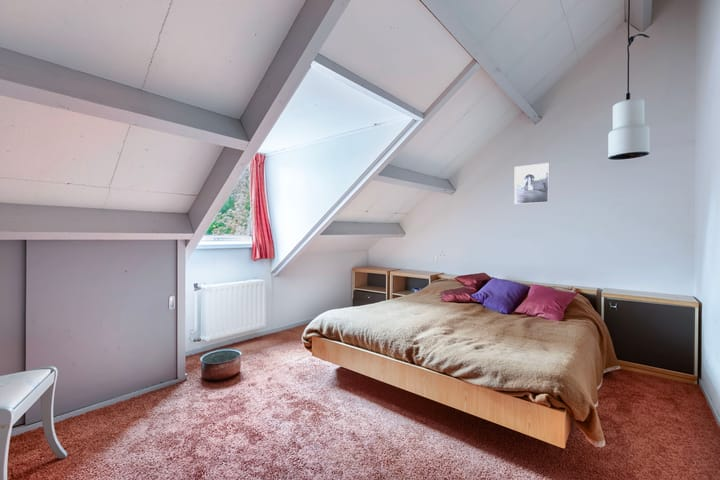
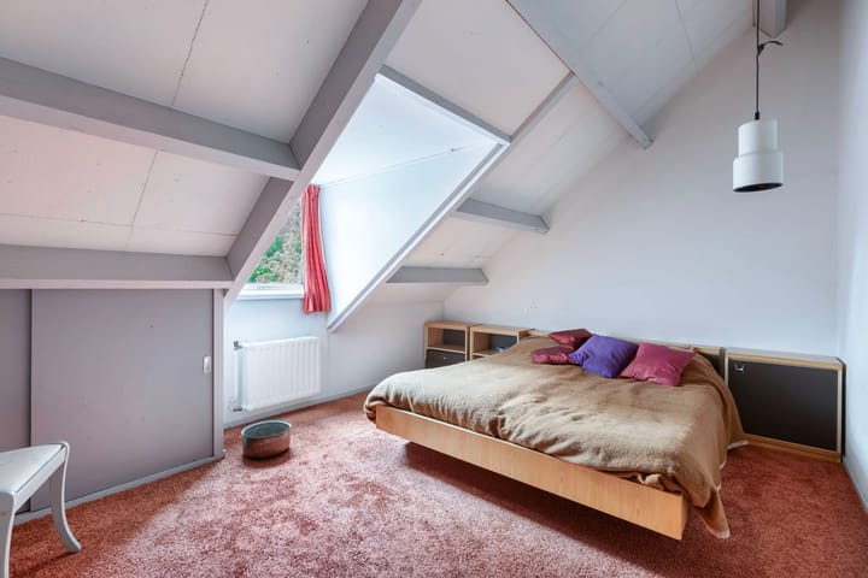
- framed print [513,162,550,205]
